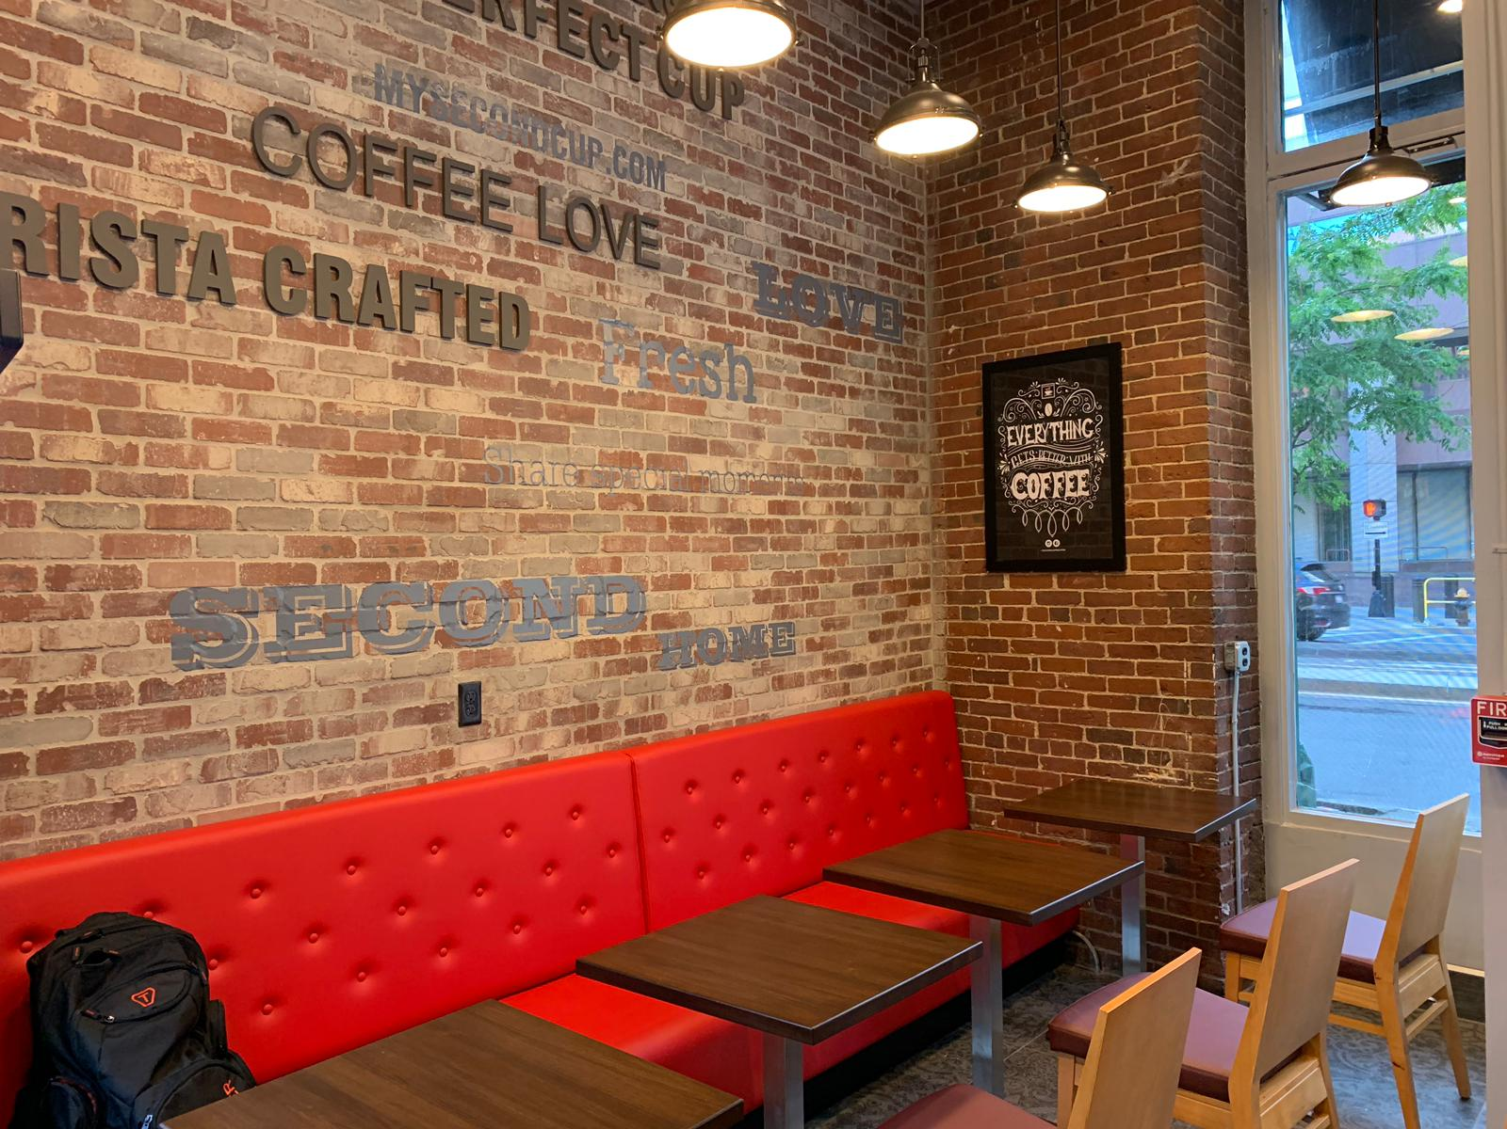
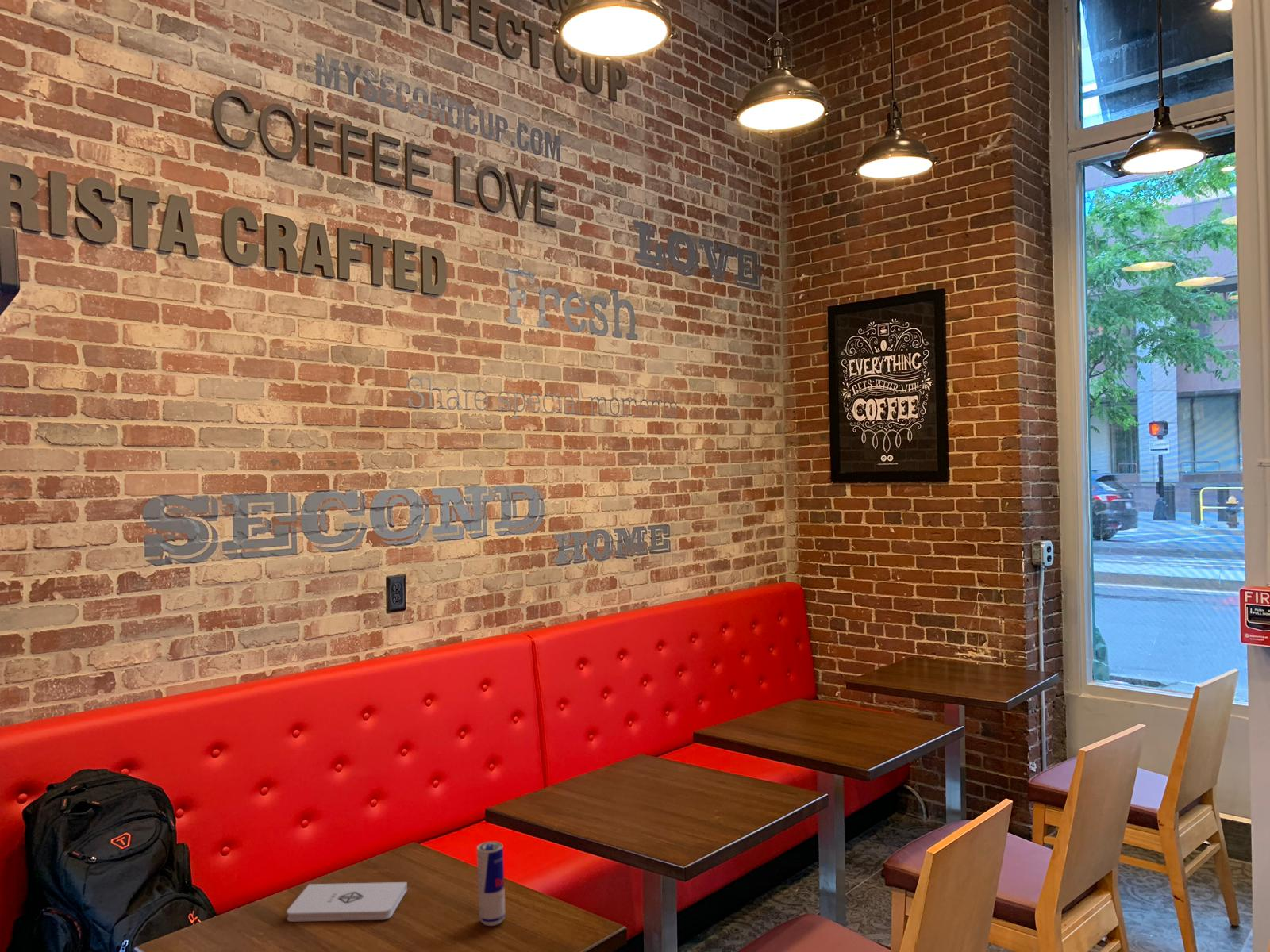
+ notepad [286,881,408,923]
+ beverage can [476,841,506,927]
